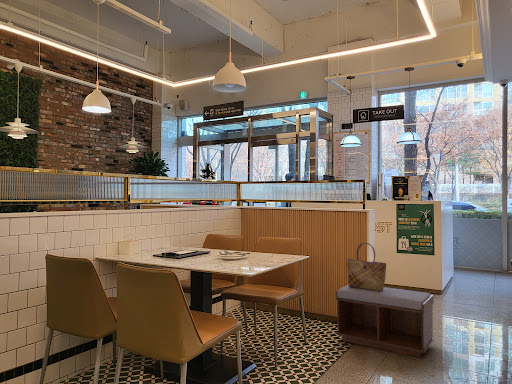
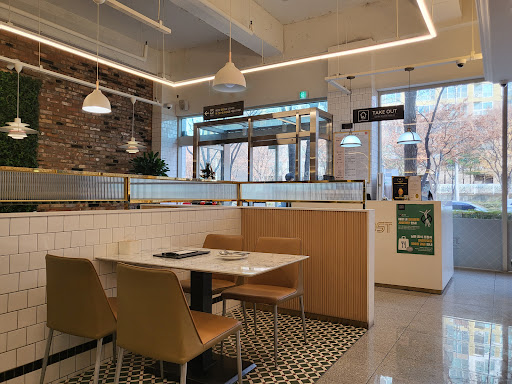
- tote bag [346,242,387,292]
- bench [335,284,435,358]
